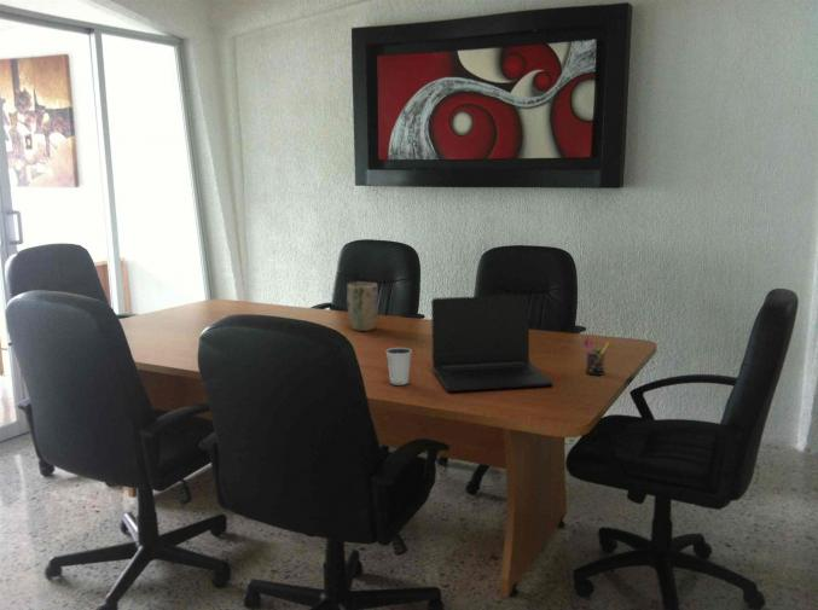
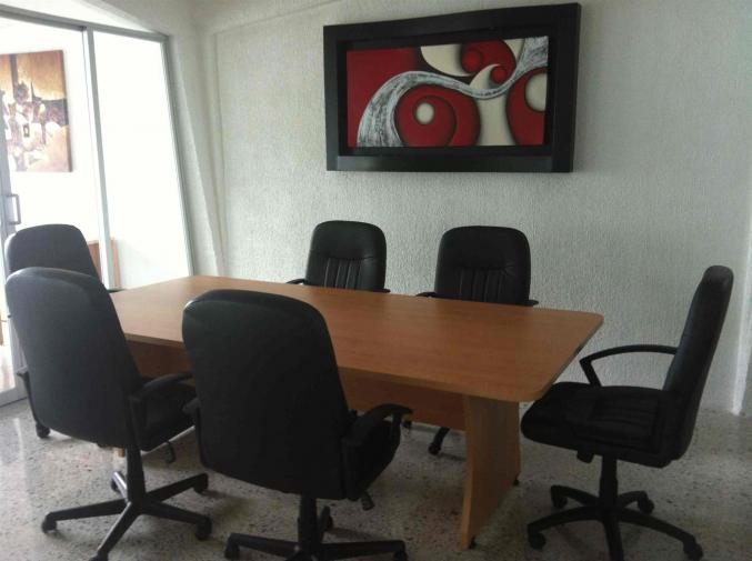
- dixie cup [384,347,413,387]
- plant pot [346,281,379,332]
- pen holder [582,336,610,377]
- laptop [430,294,555,393]
